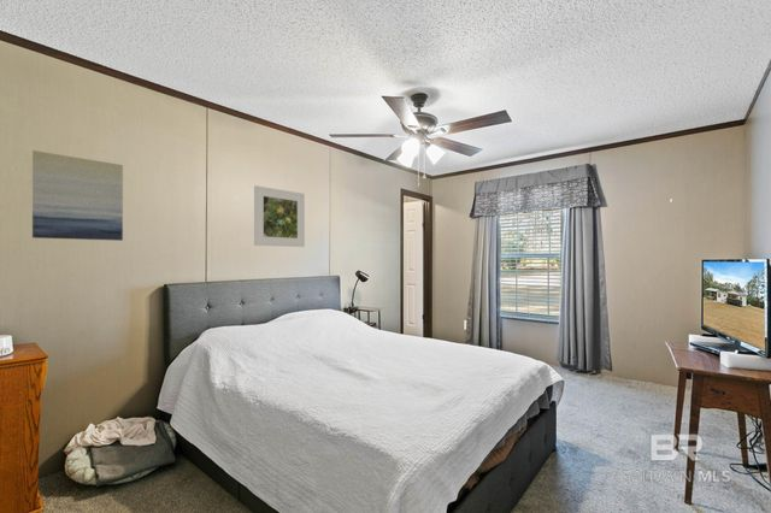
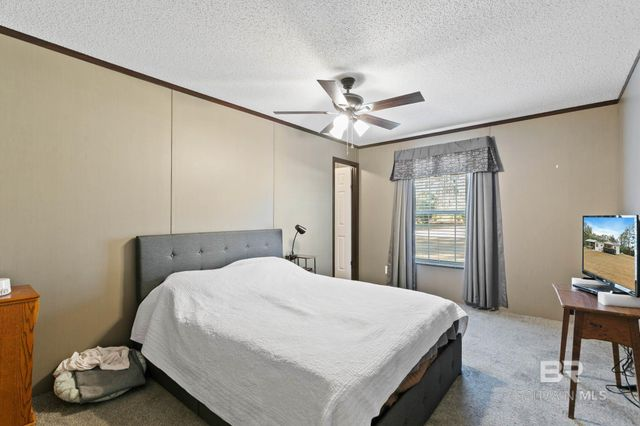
- wall art [31,149,124,242]
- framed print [253,184,306,248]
